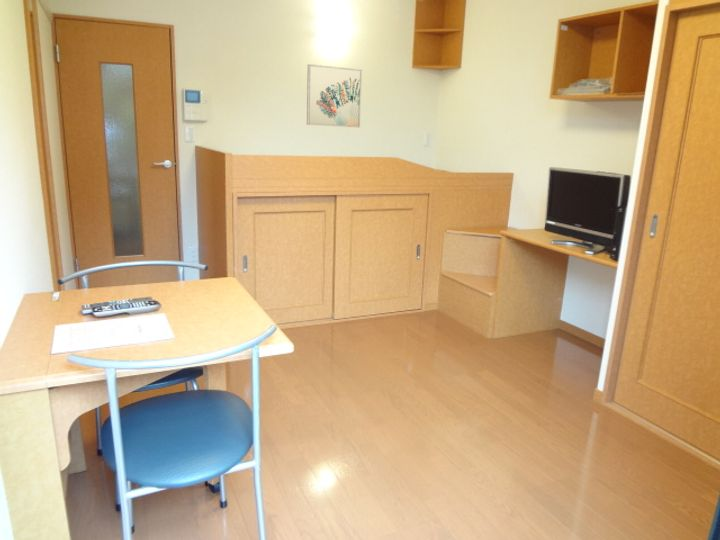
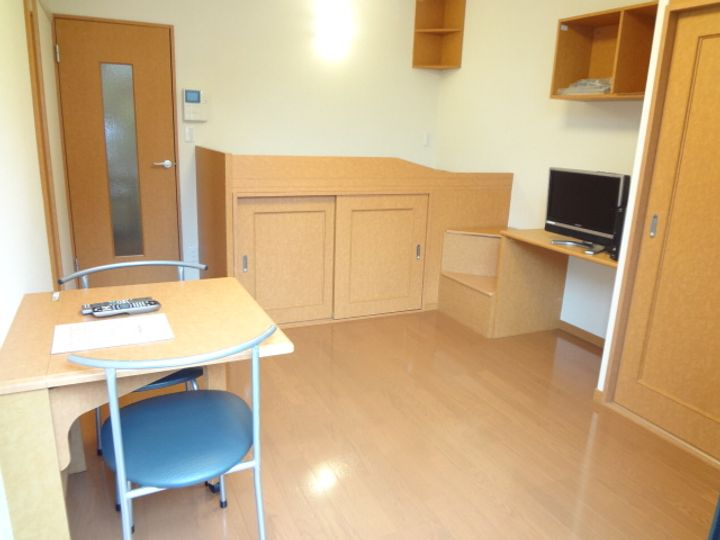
- wall art [306,63,363,129]
